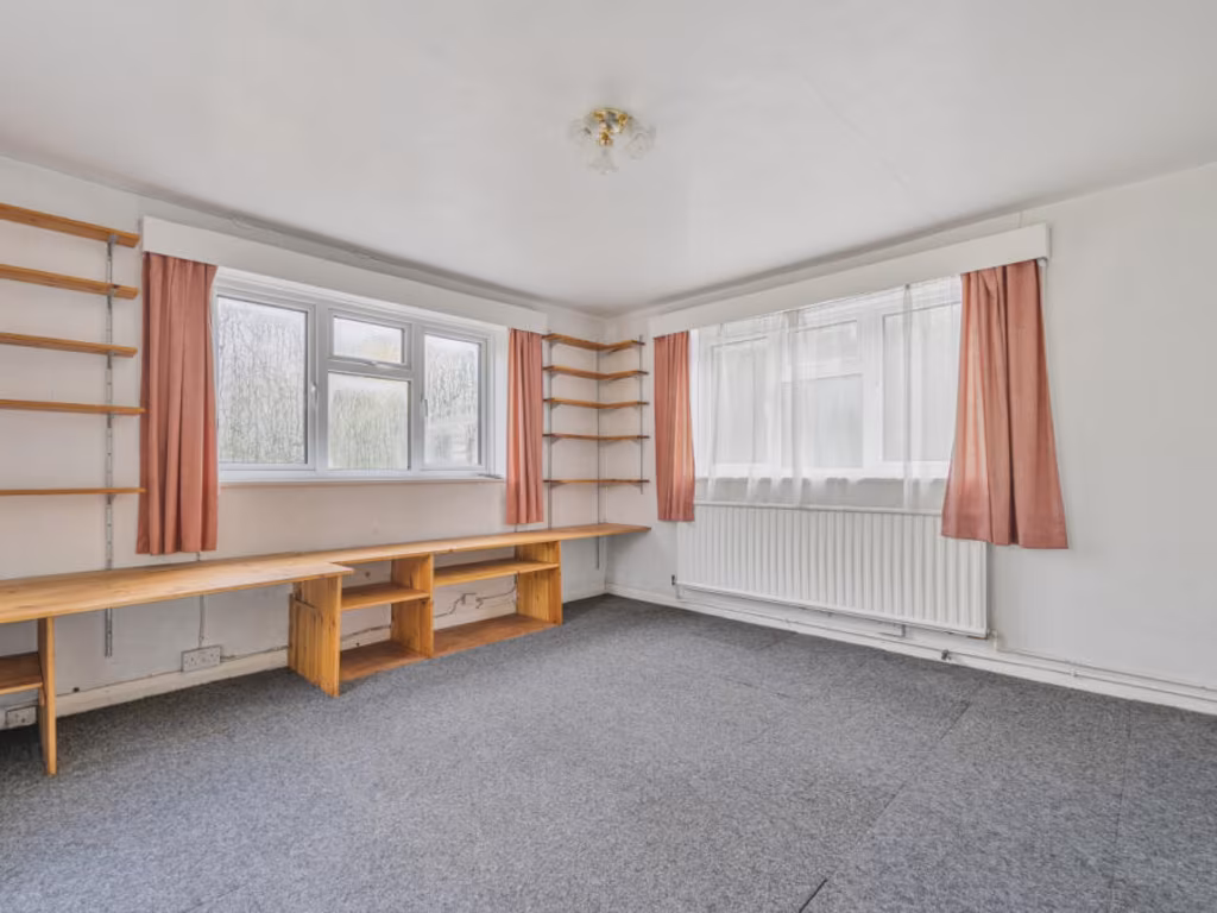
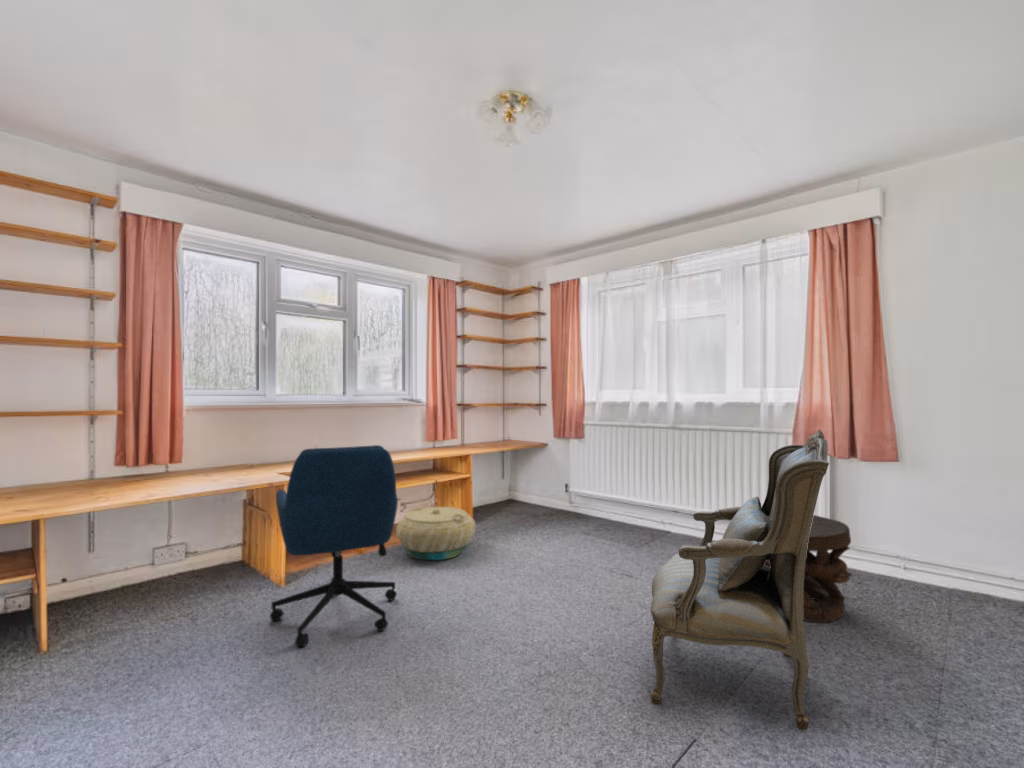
+ basket [395,506,477,561]
+ side table [764,514,853,624]
+ office chair [269,444,399,648]
+ armchair [650,429,830,731]
